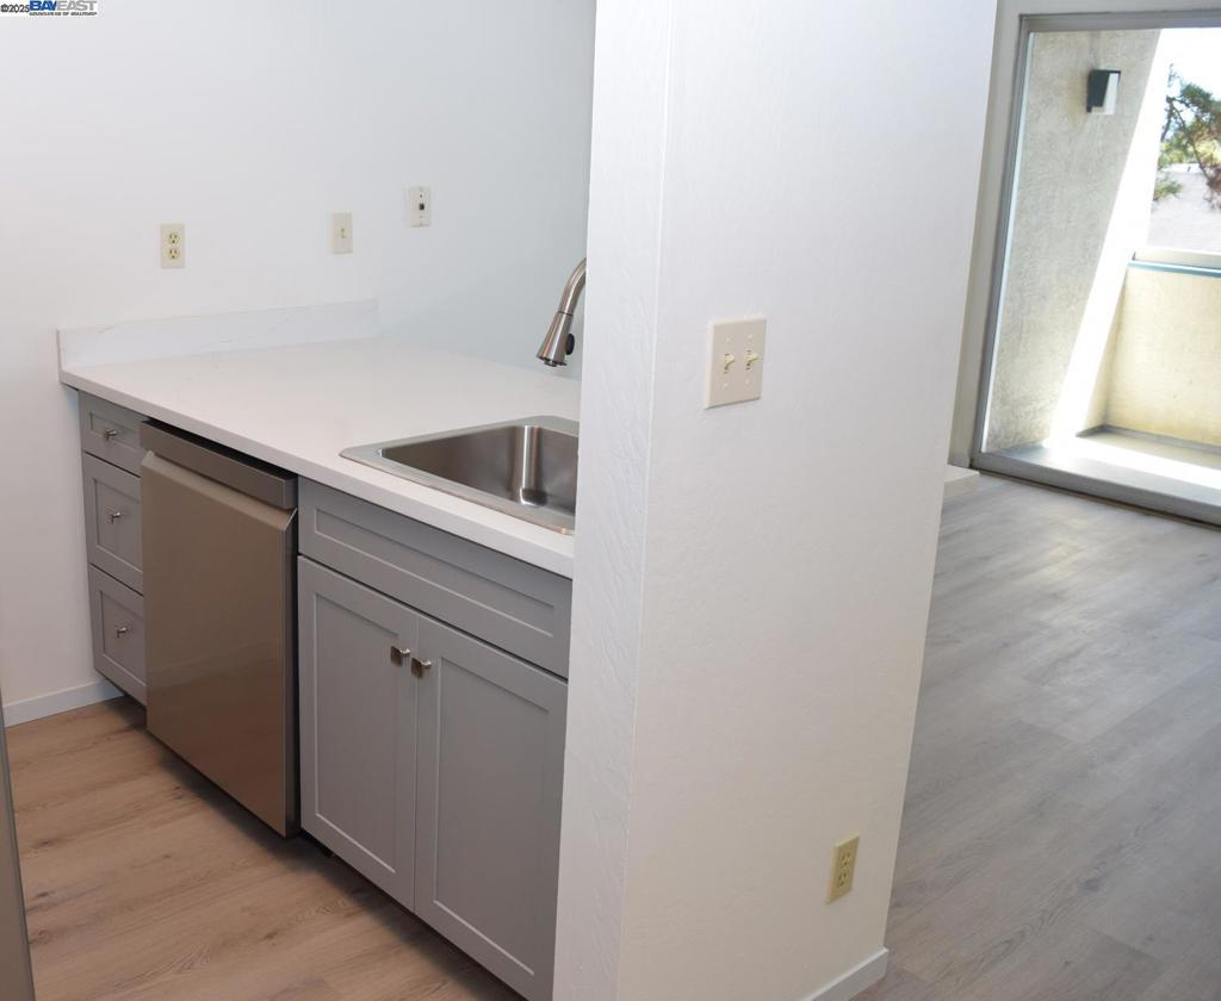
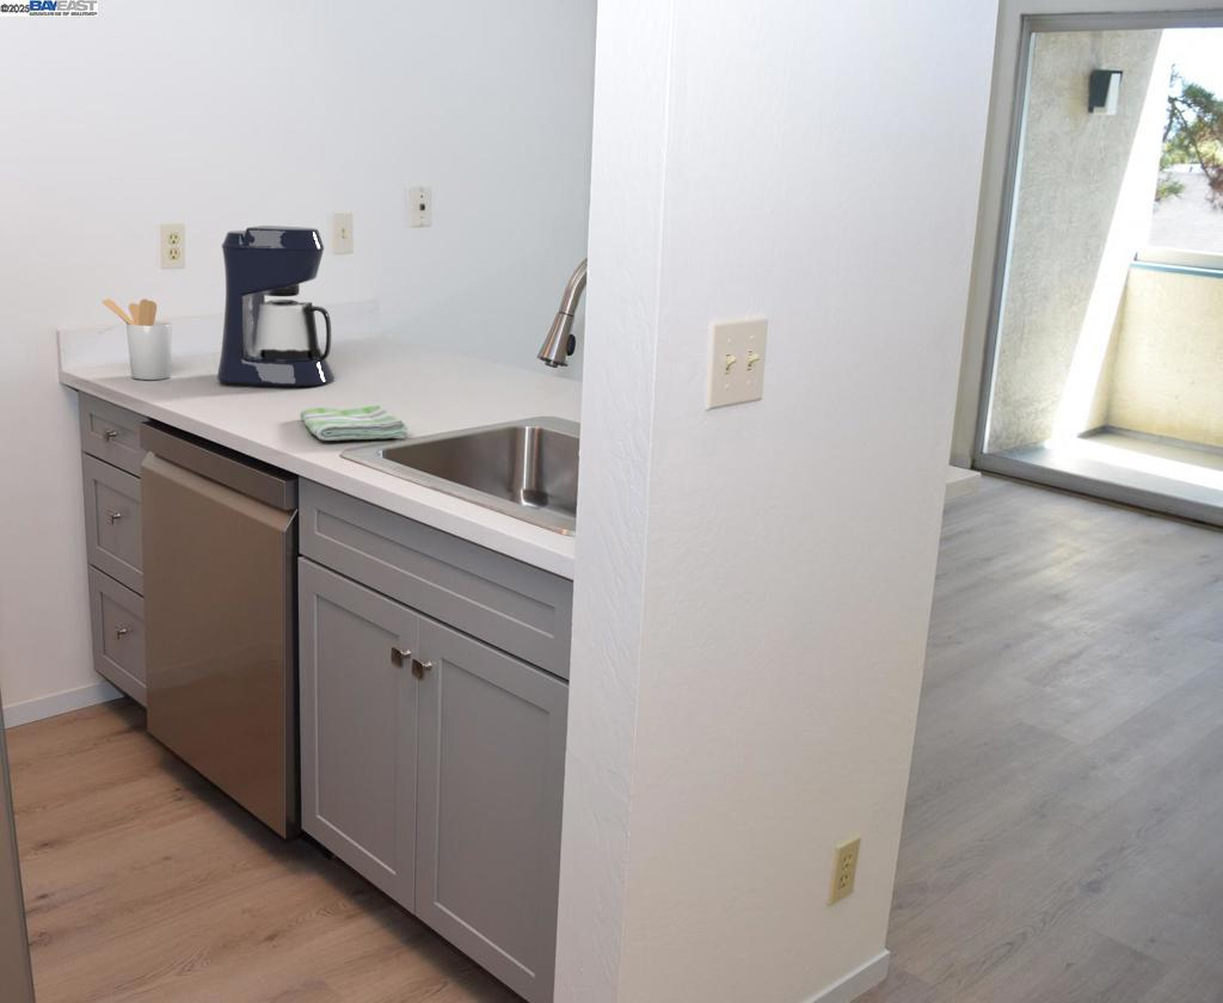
+ dish towel [300,405,410,442]
+ utensil holder [100,297,173,381]
+ coffee maker [216,224,336,387]
